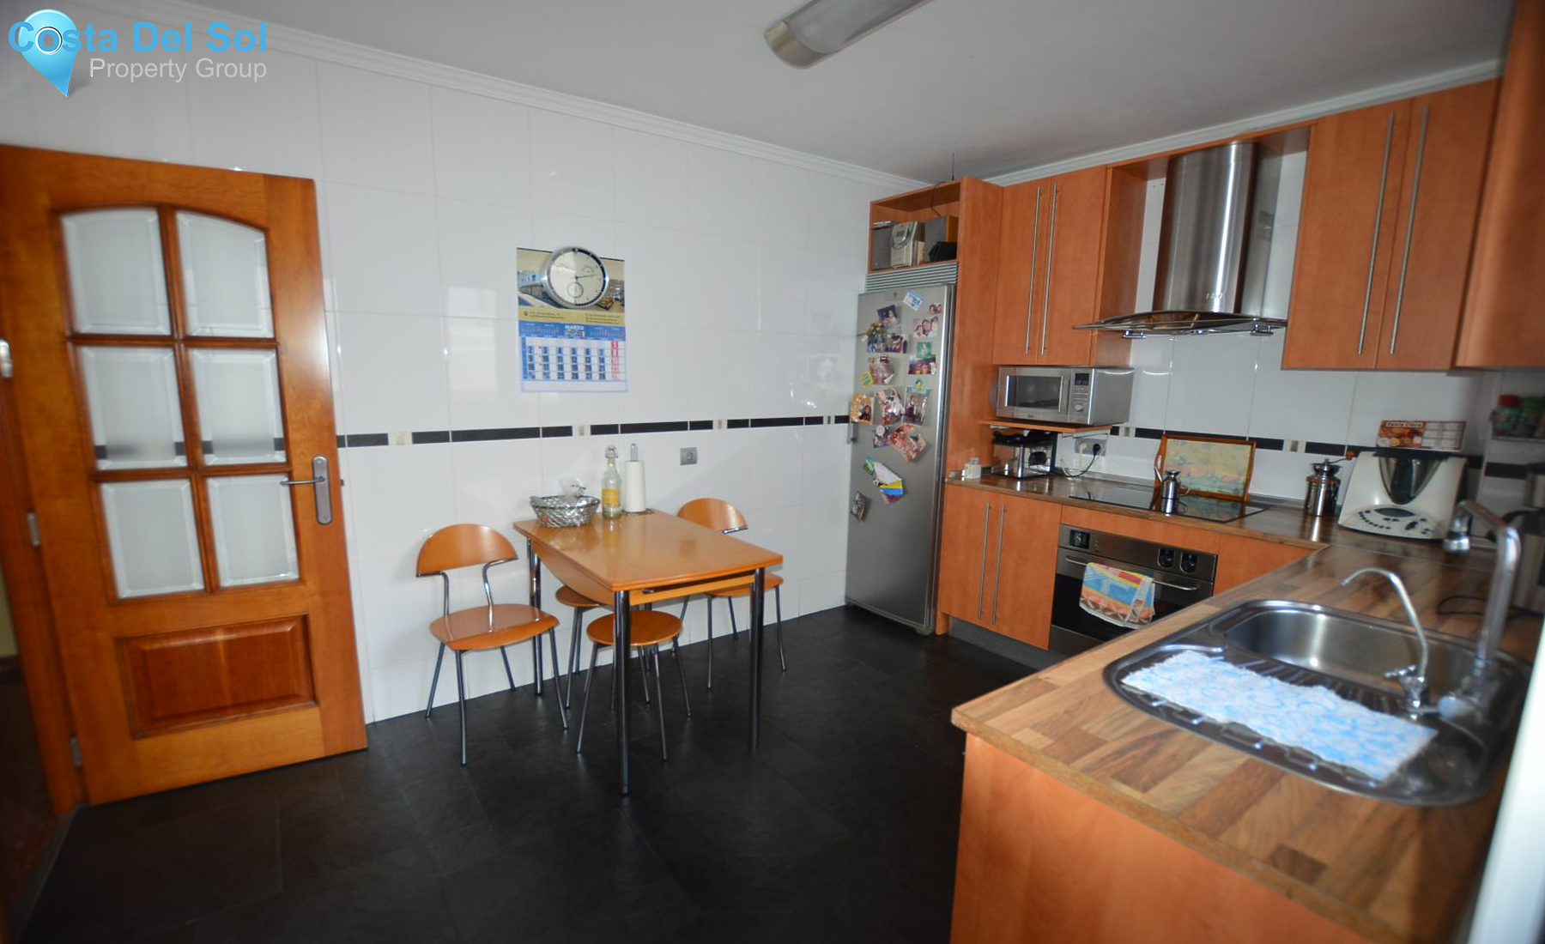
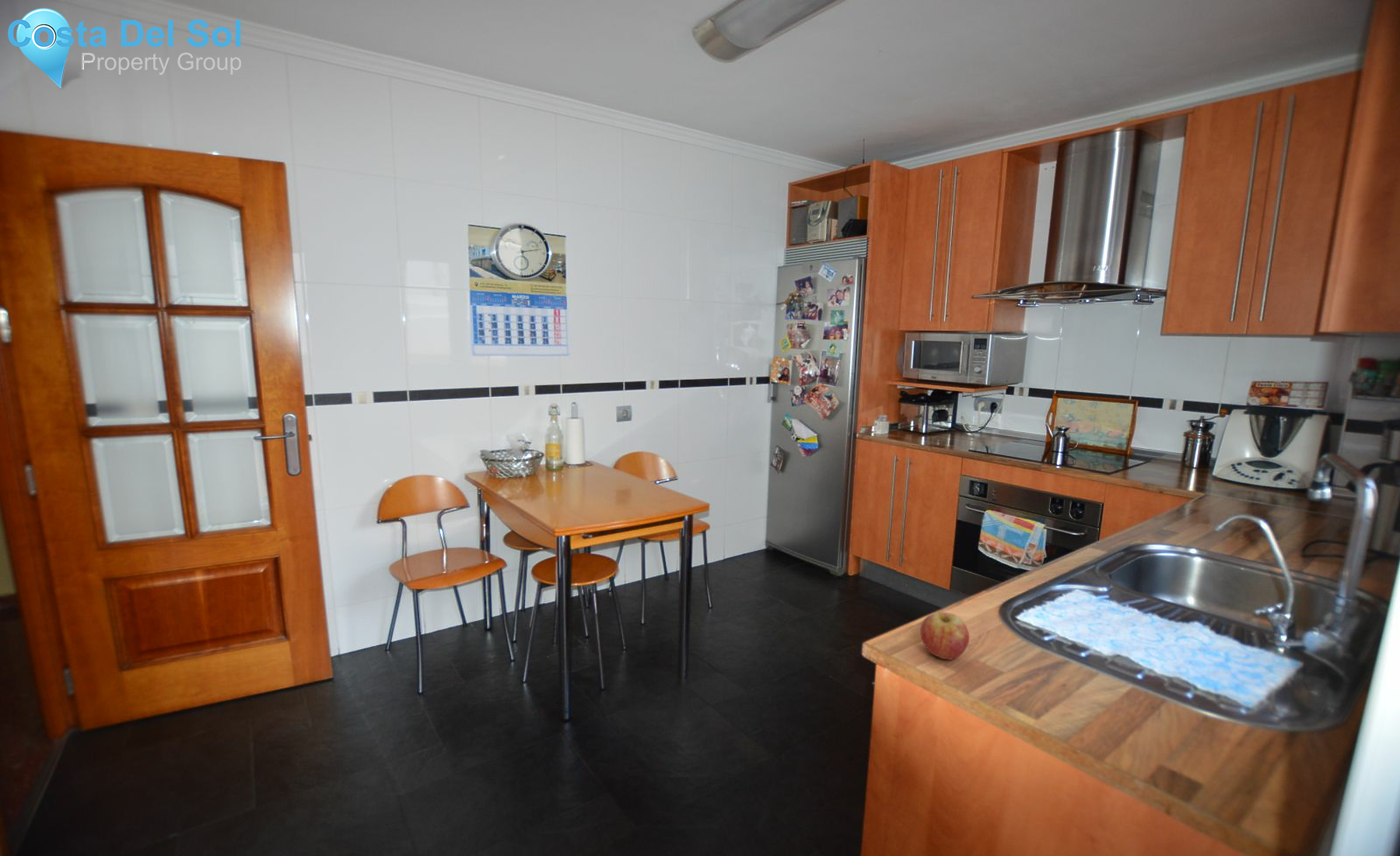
+ fruit [919,612,971,661]
